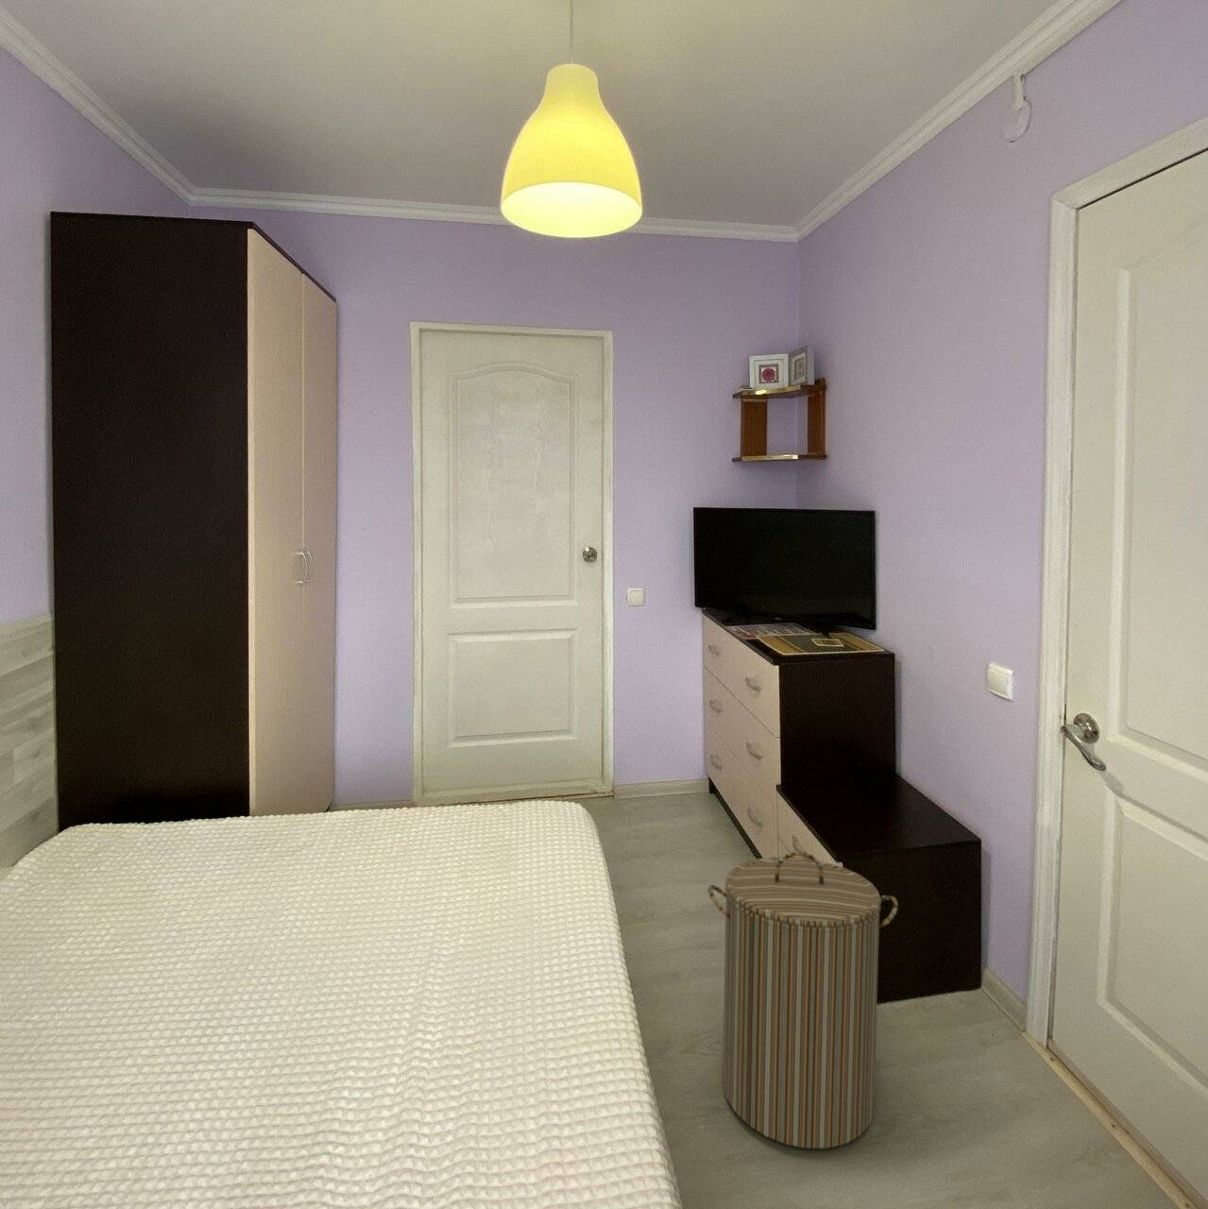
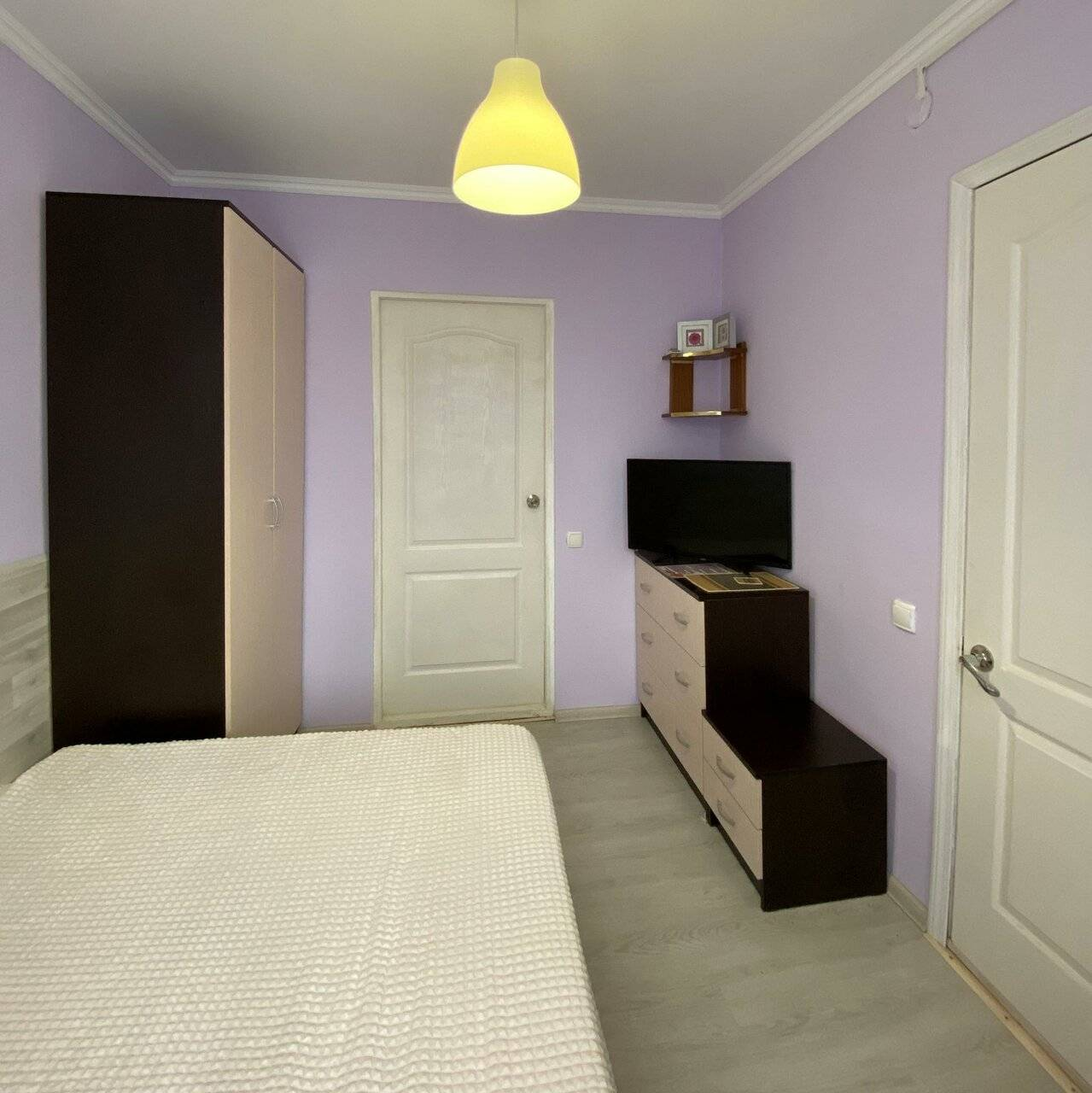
- laundry hamper [707,851,899,1149]
